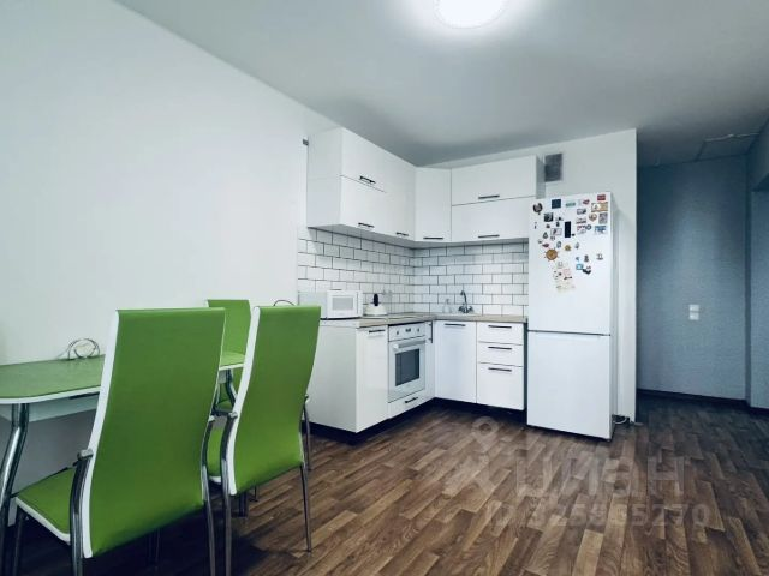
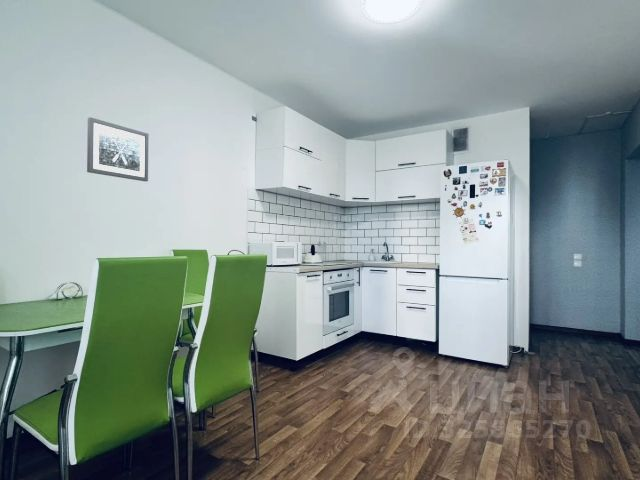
+ wall art [86,116,150,182]
